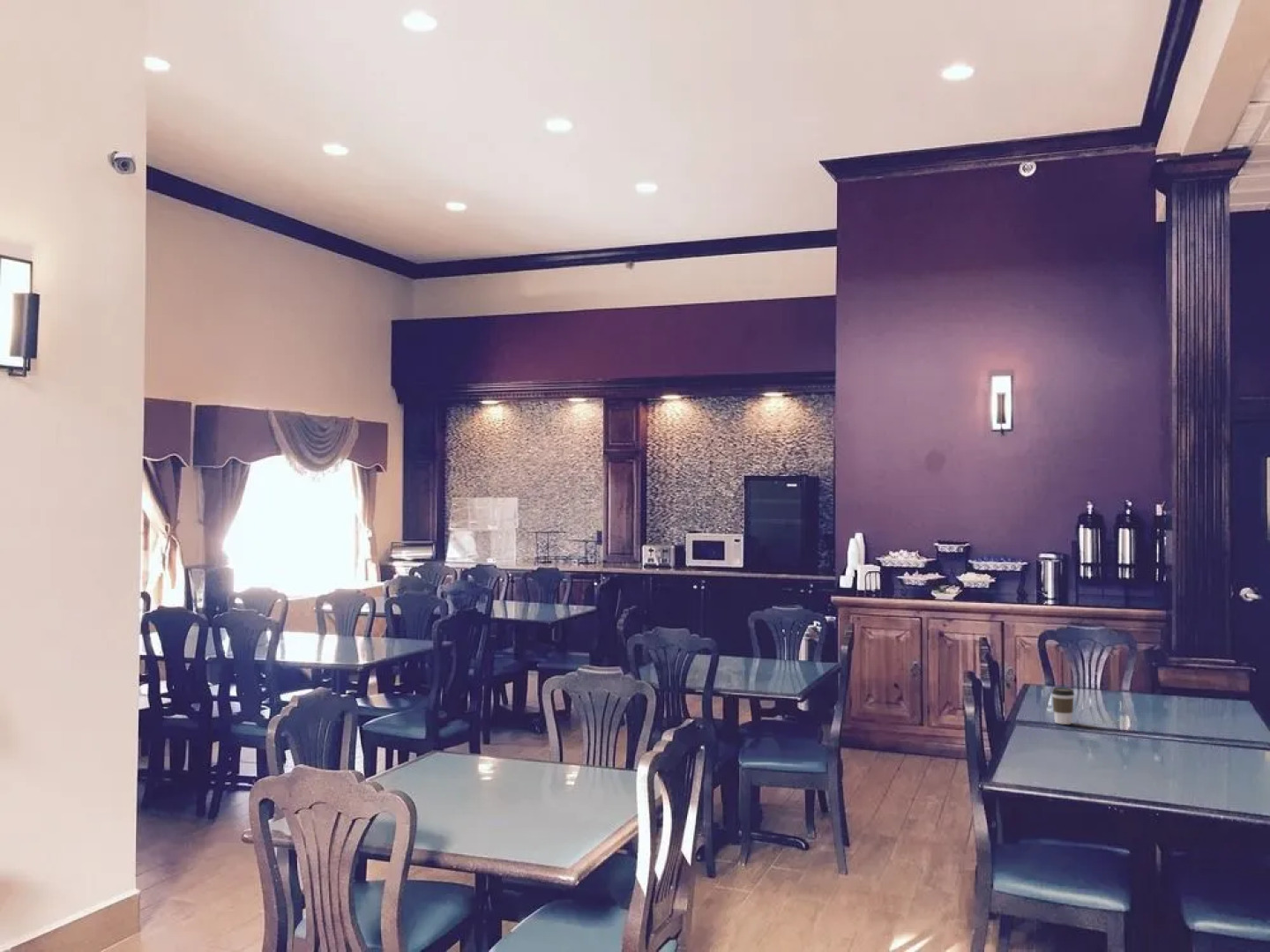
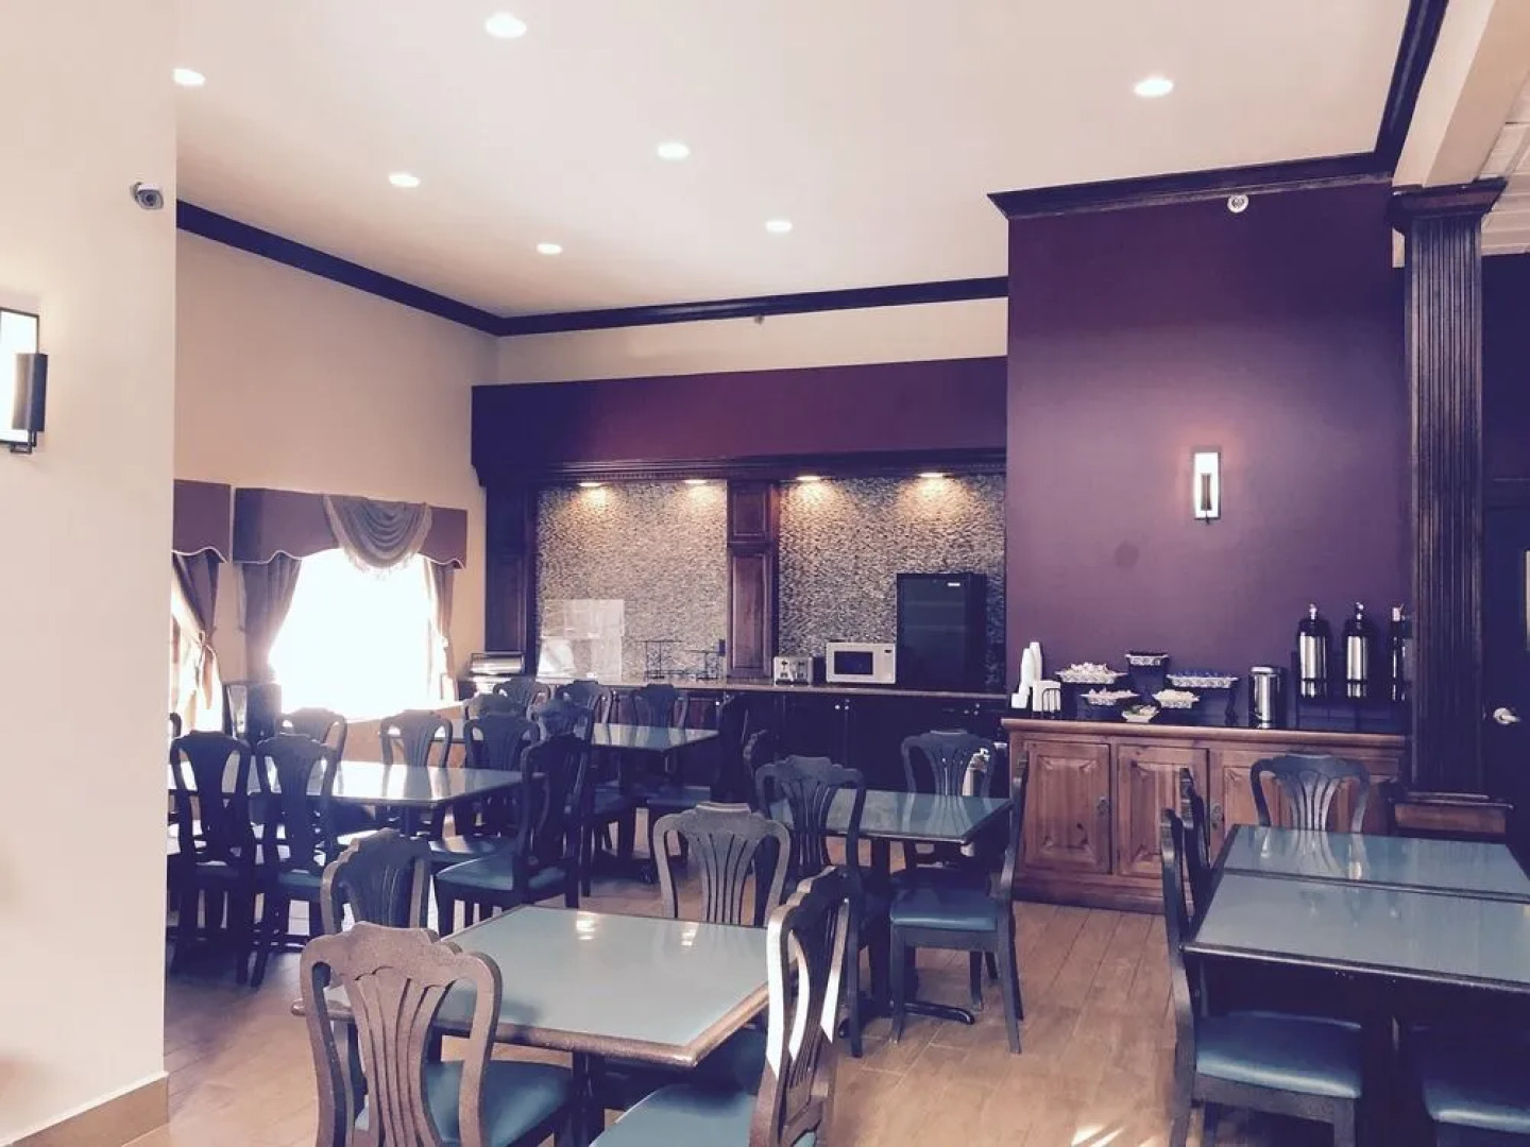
- coffee cup [1051,687,1075,725]
